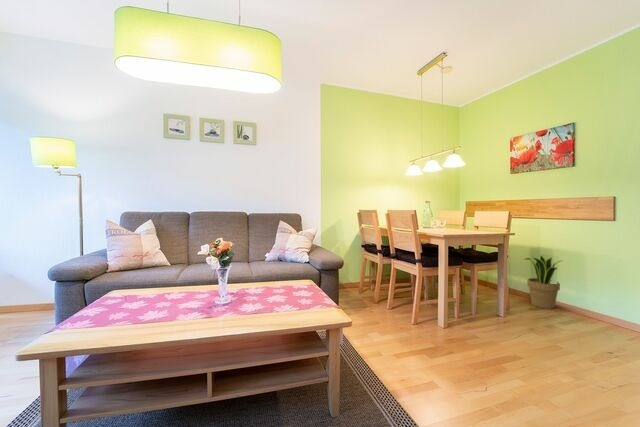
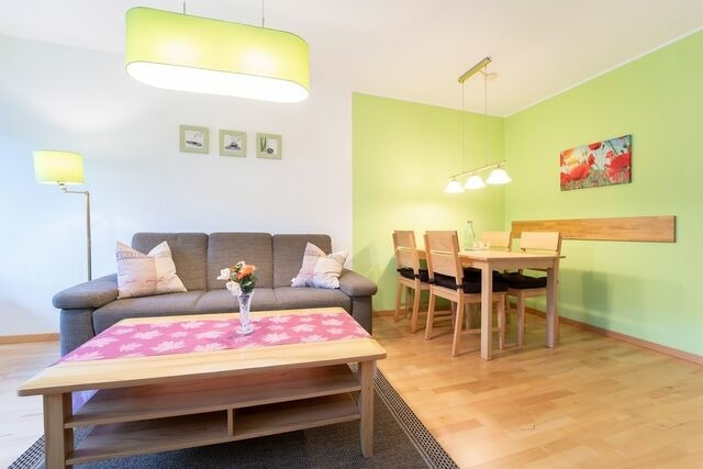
- potted plant [523,255,562,310]
